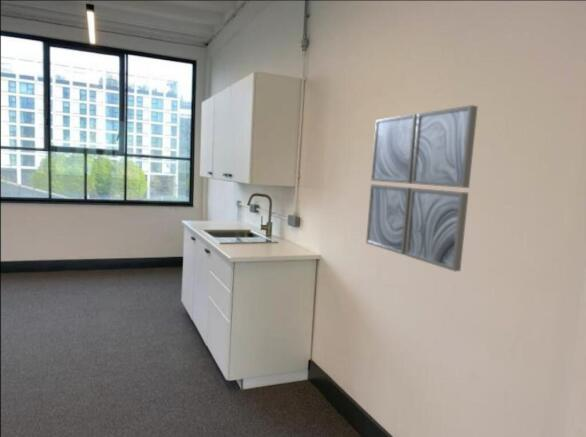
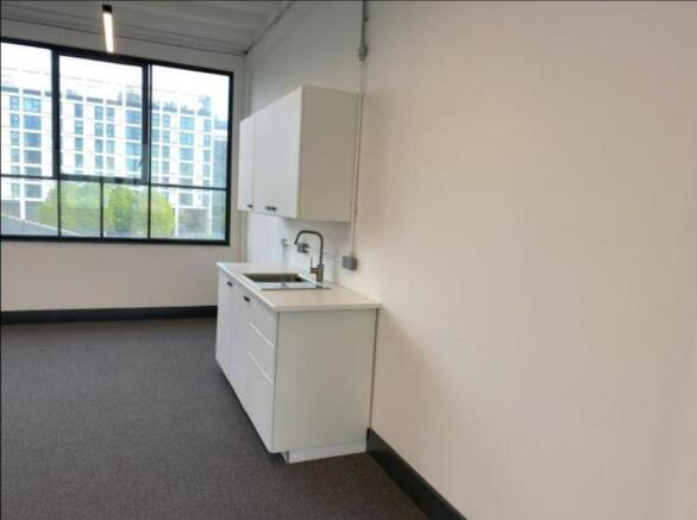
- wall art [365,104,479,272]
